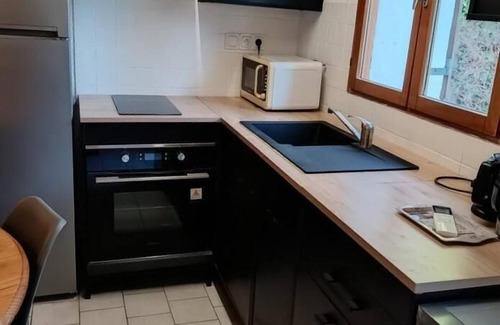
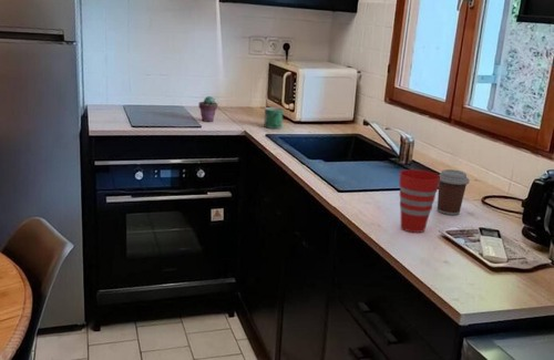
+ potted succulent [198,95,218,123]
+ cup [398,168,440,234]
+ mug [263,106,285,130]
+ coffee cup [437,168,471,216]
